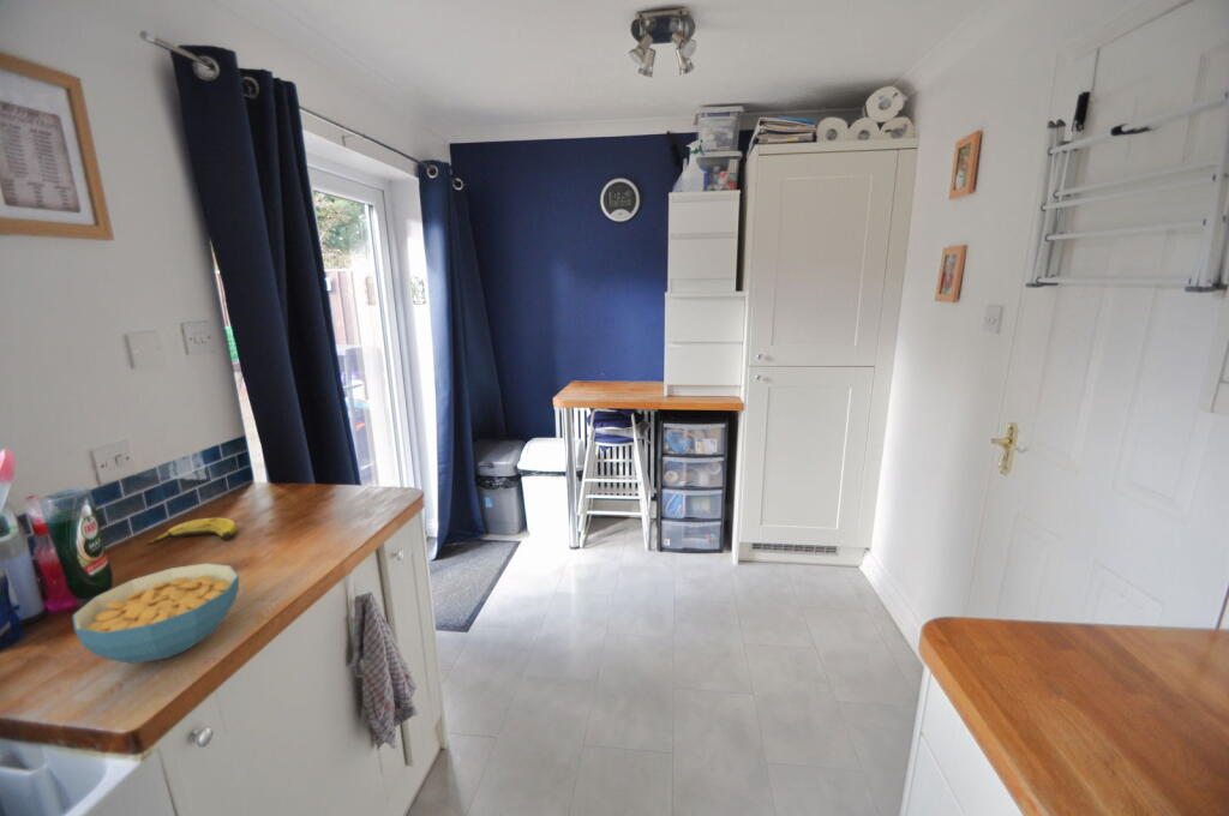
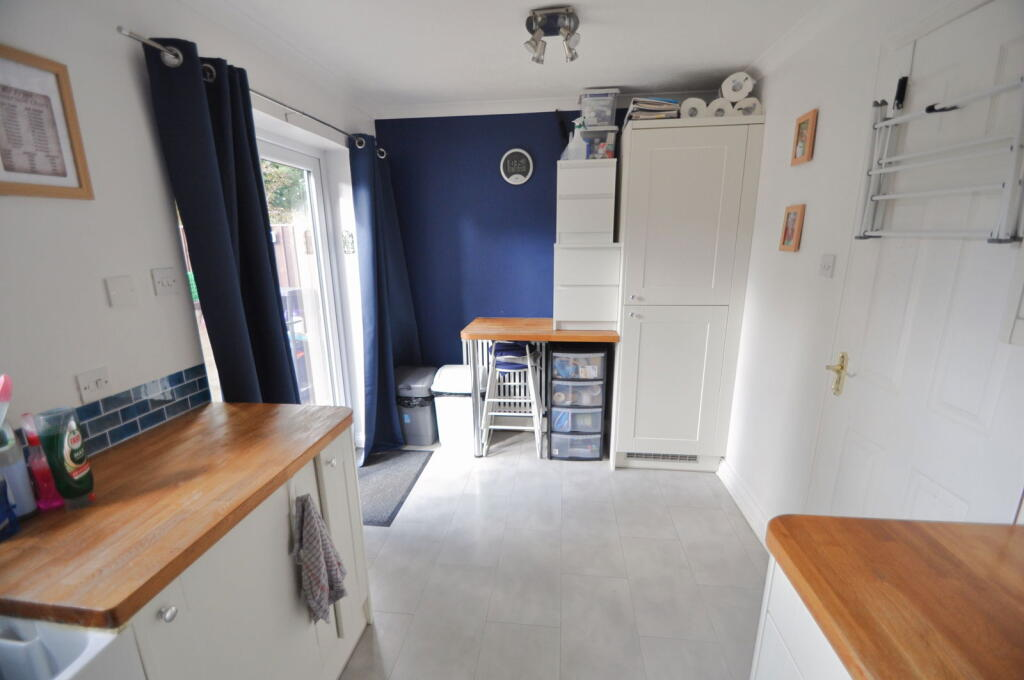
- cereal bowl [71,562,240,665]
- banana [140,517,239,550]
